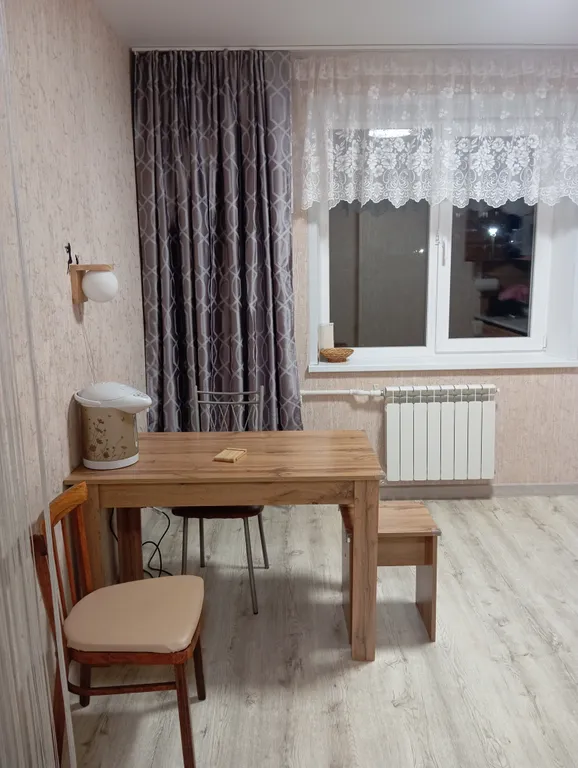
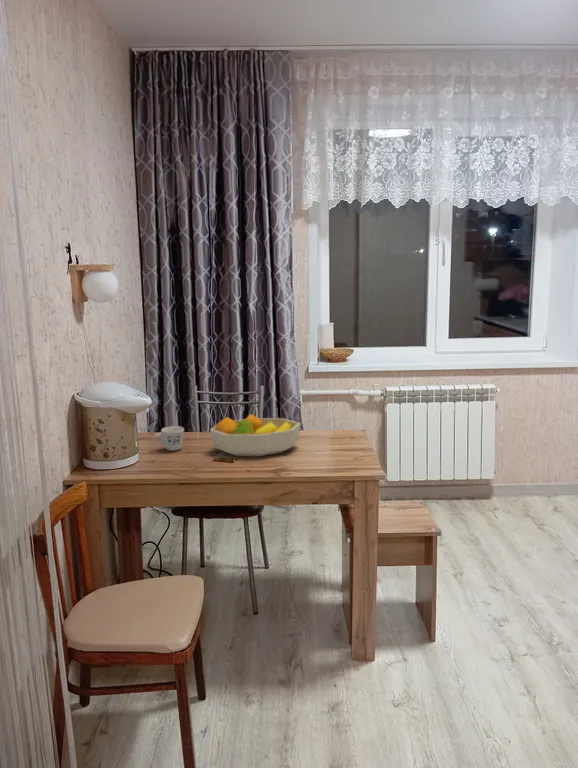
+ mug [152,425,185,452]
+ fruit bowl [209,413,301,457]
